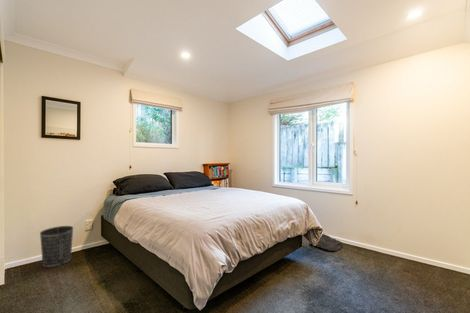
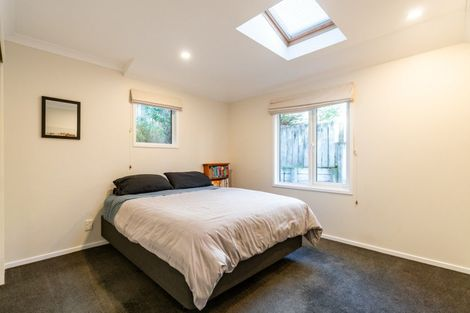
- wastebasket [39,225,74,268]
- carved panel [308,233,344,252]
